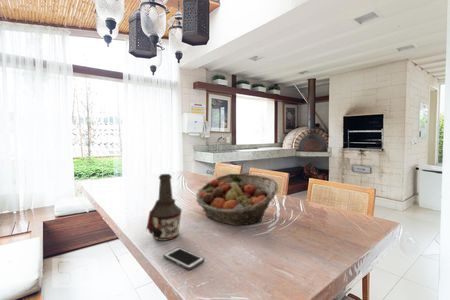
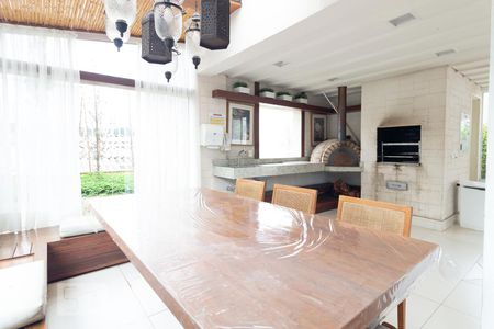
- cell phone [162,246,205,271]
- fruit basket [195,173,279,226]
- bottle [145,173,183,242]
